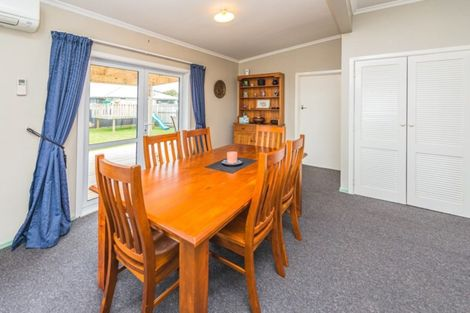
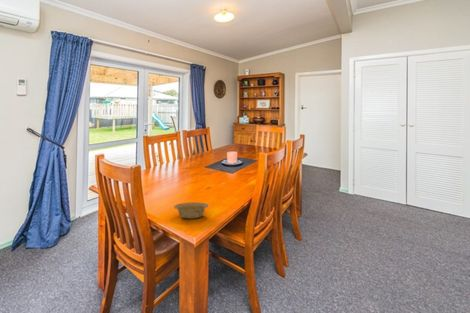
+ bowl [173,201,210,220]
